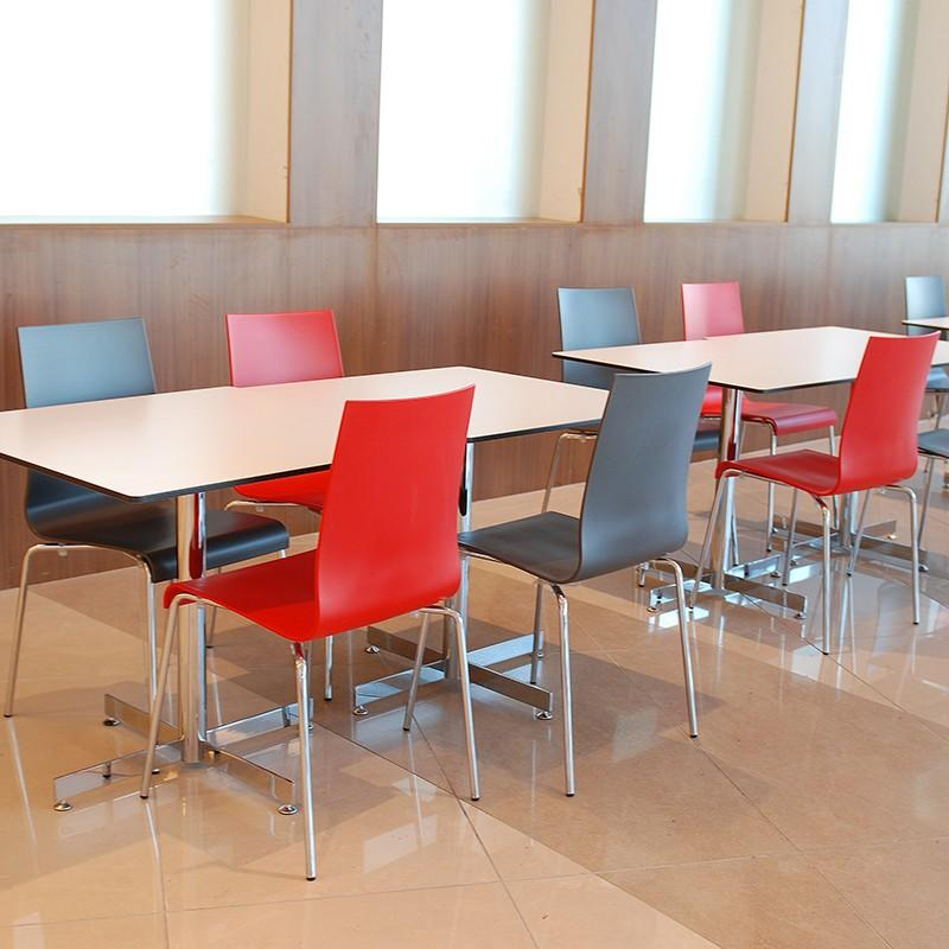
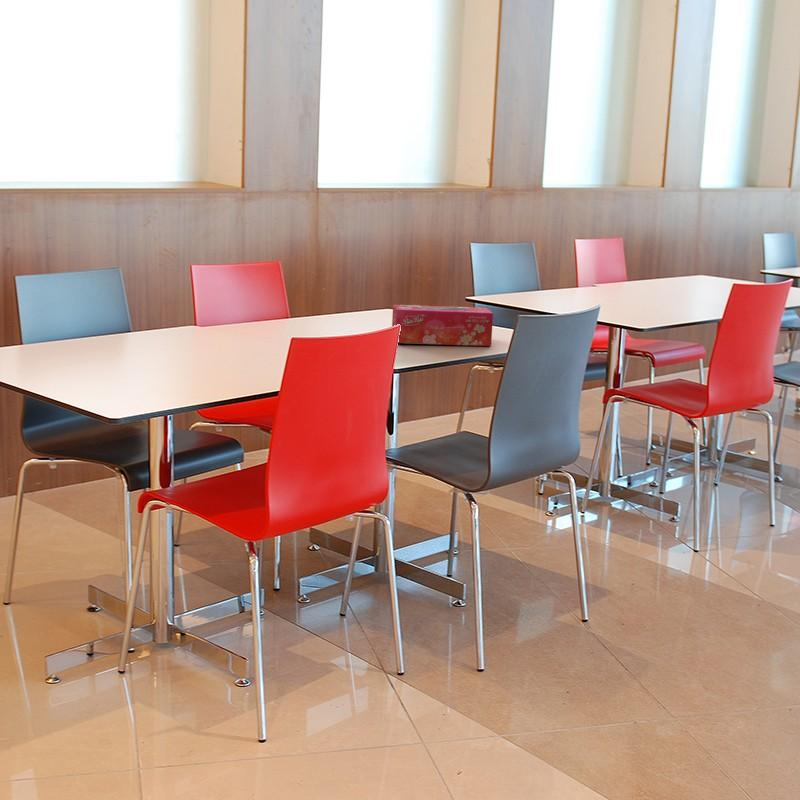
+ tissue box [391,304,494,347]
